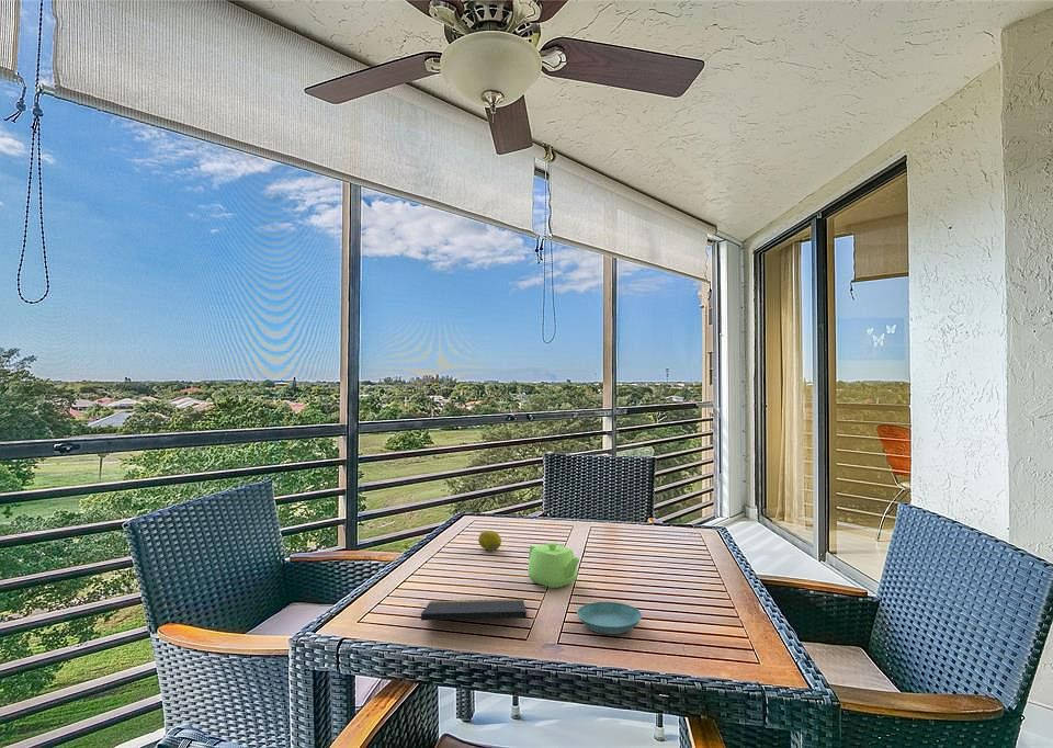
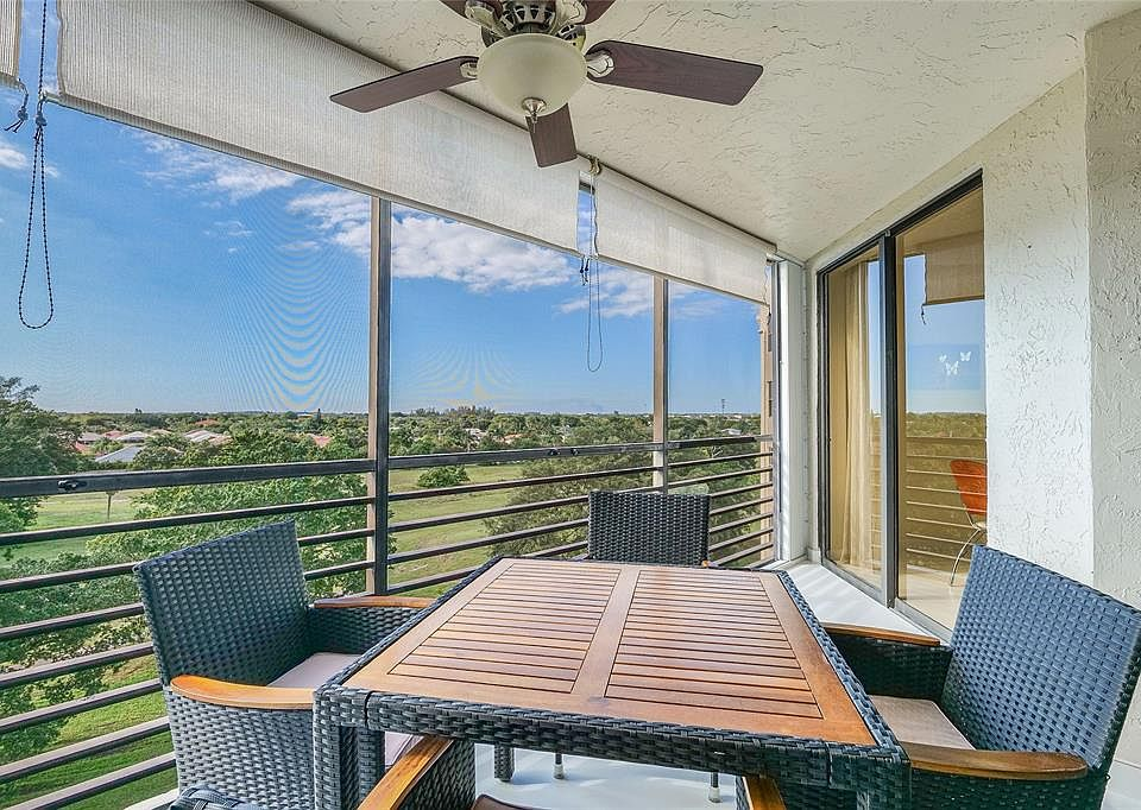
- notepad [420,598,531,633]
- fruit [477,530,502,552]
- teapot [526,541,580,589]
- saucer [576,601,643,635]
